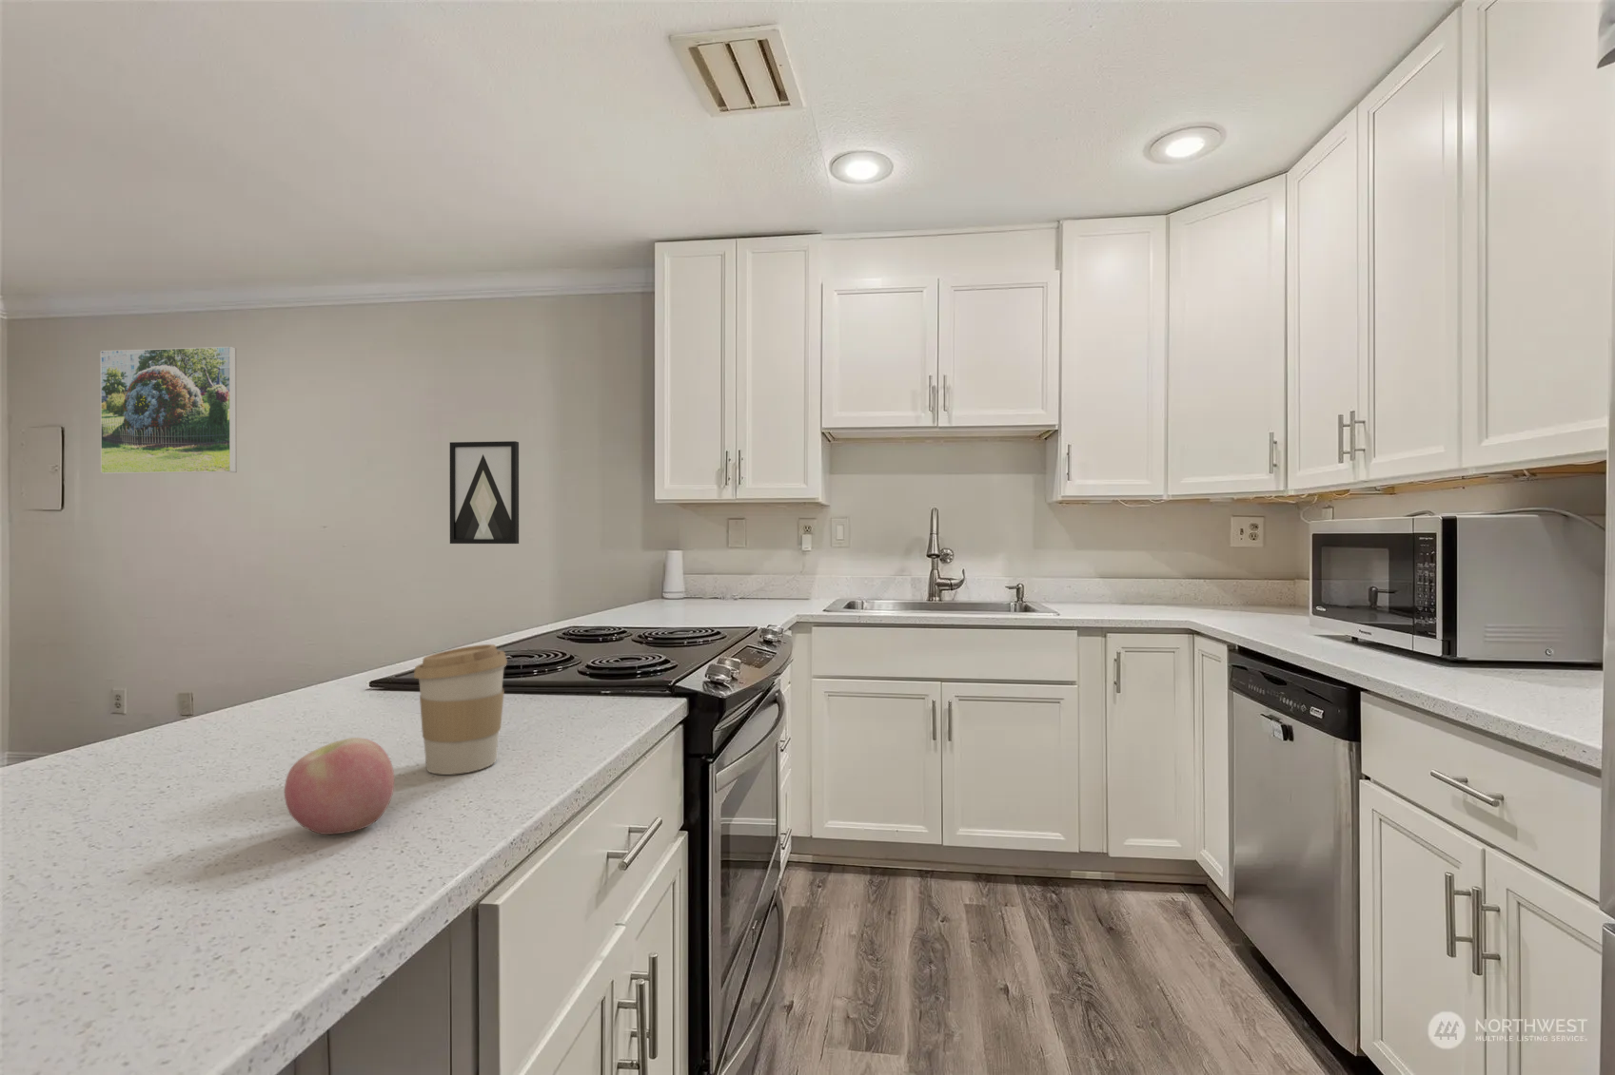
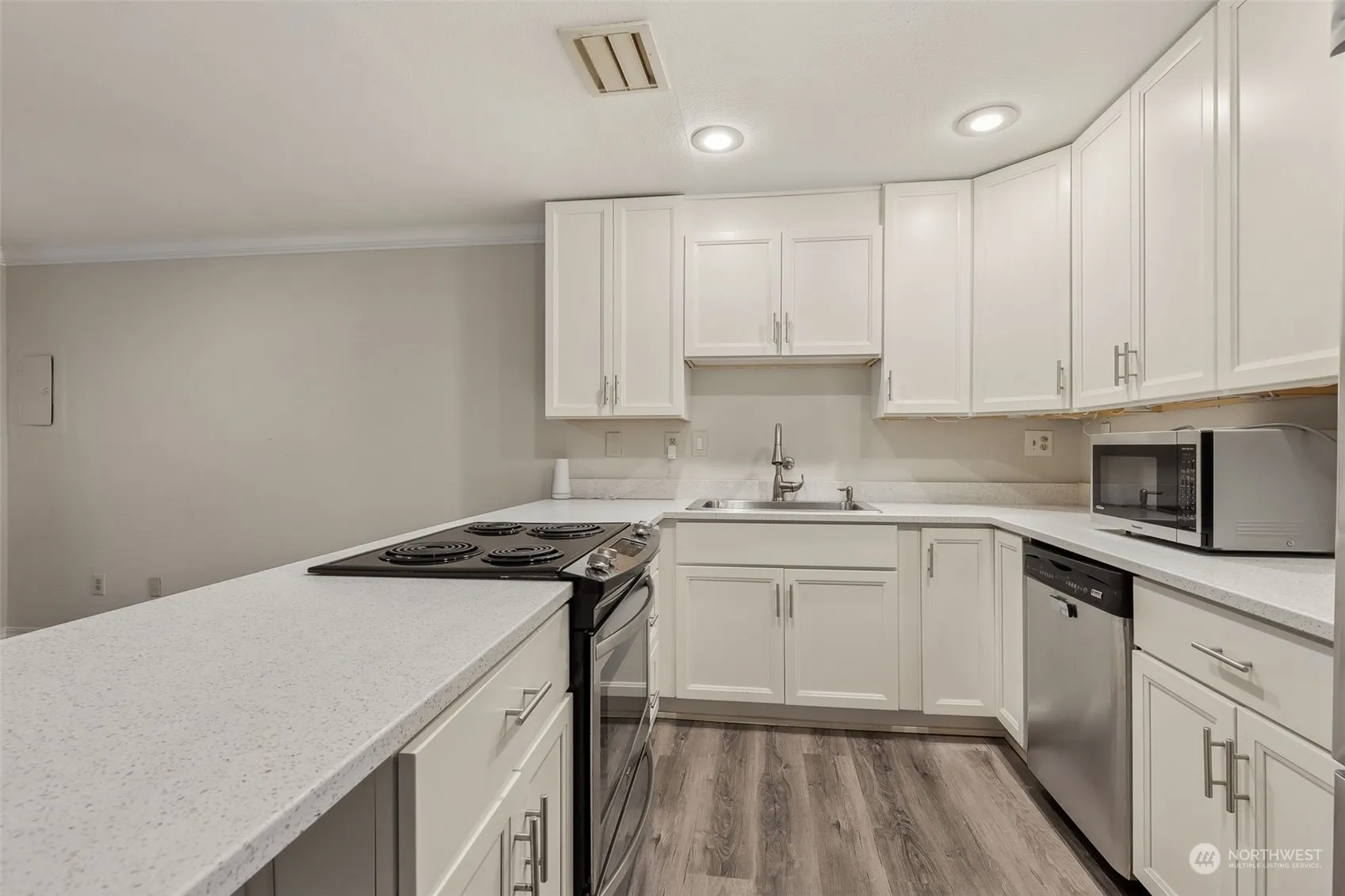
- apple [283,737,395,835]
- wall art [449,440,520,545]
- coffee cup [413,643,508,775]
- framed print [98,346,237,475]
